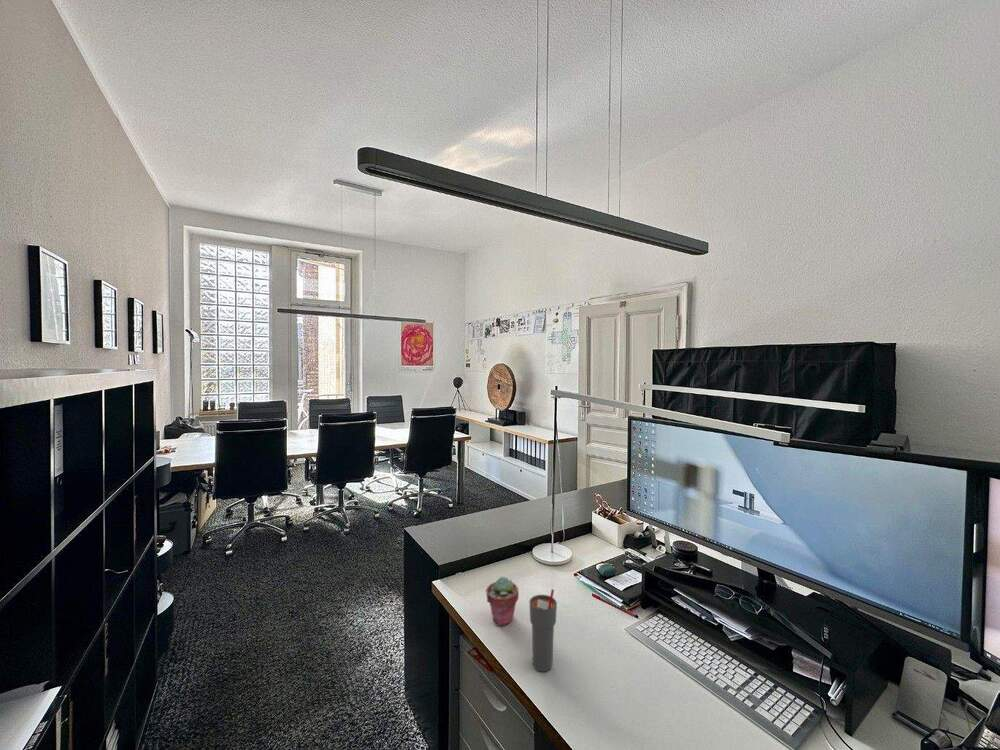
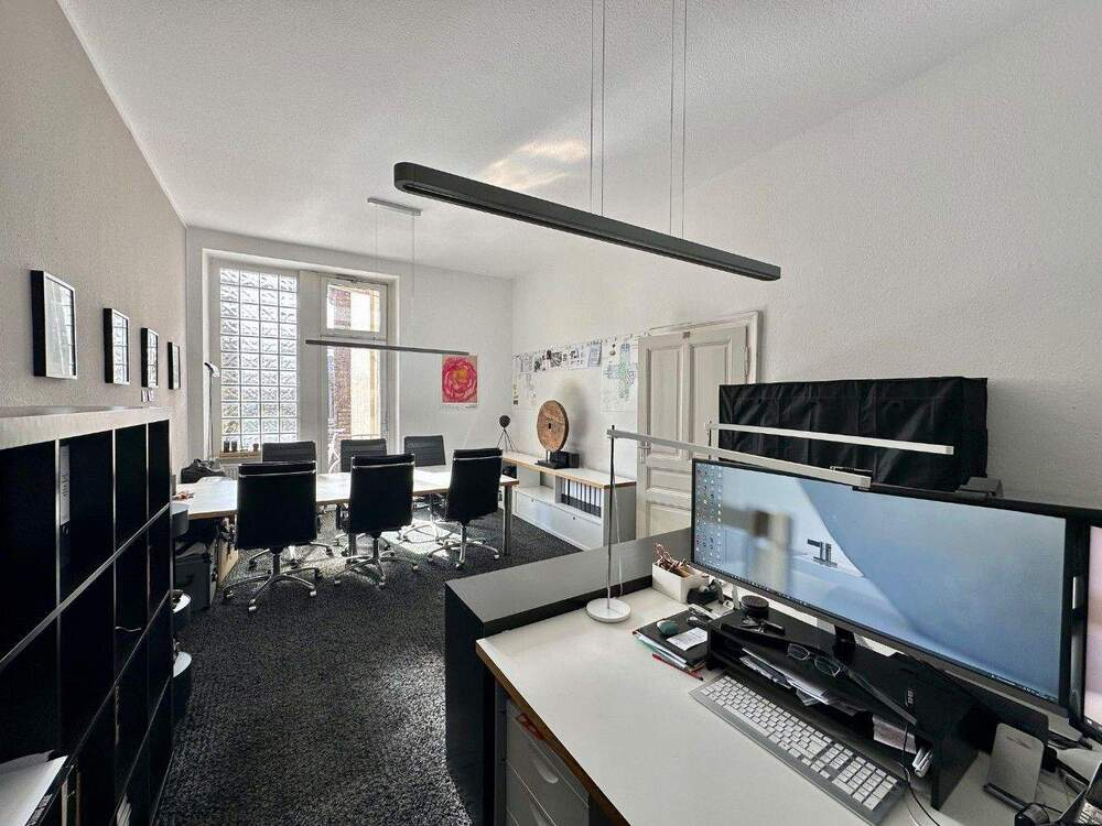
- cup [528,588,558,673]
- potted succulent [485,576,520,627]
